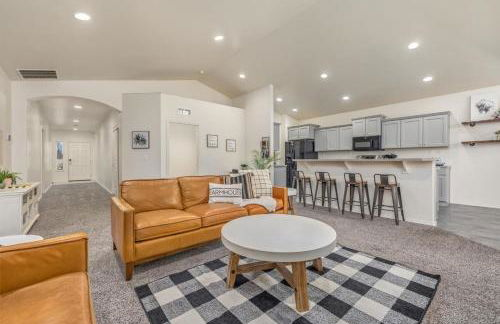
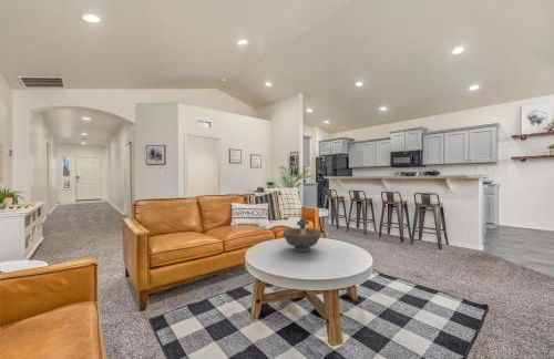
+ decorative bowl [283,217,322,253]
